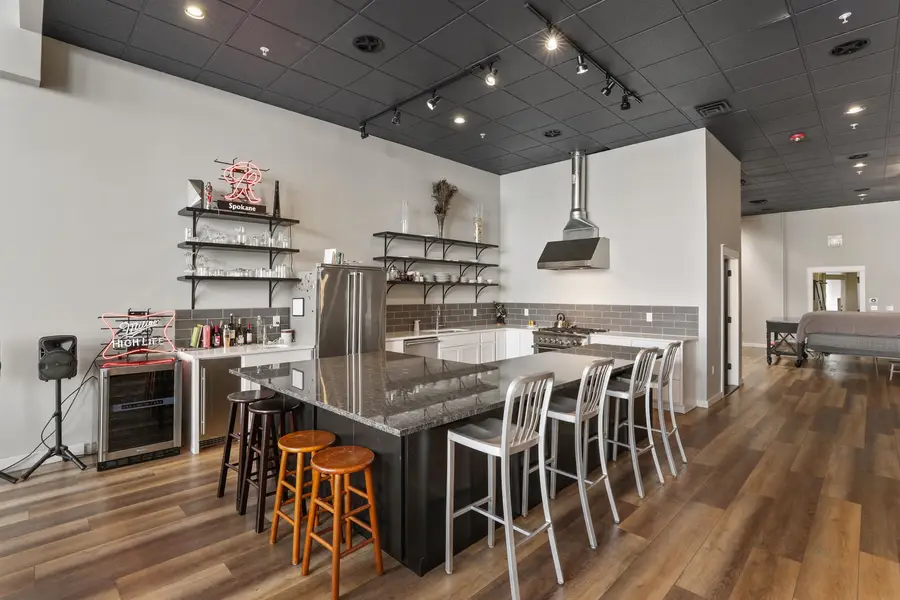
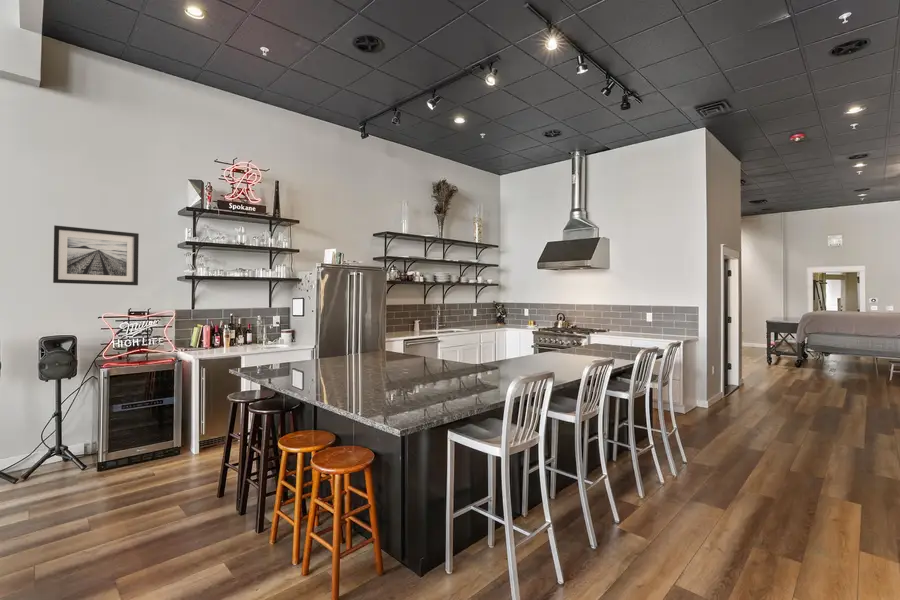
+ wall art [52,224,140,286]
